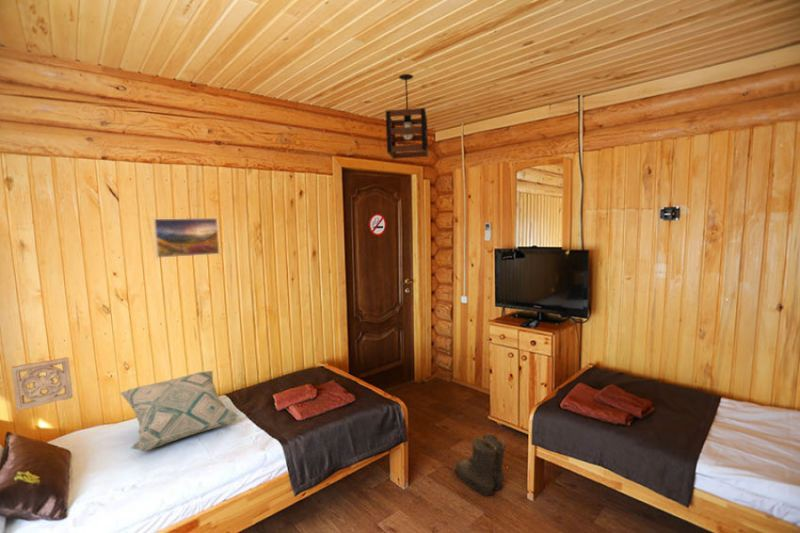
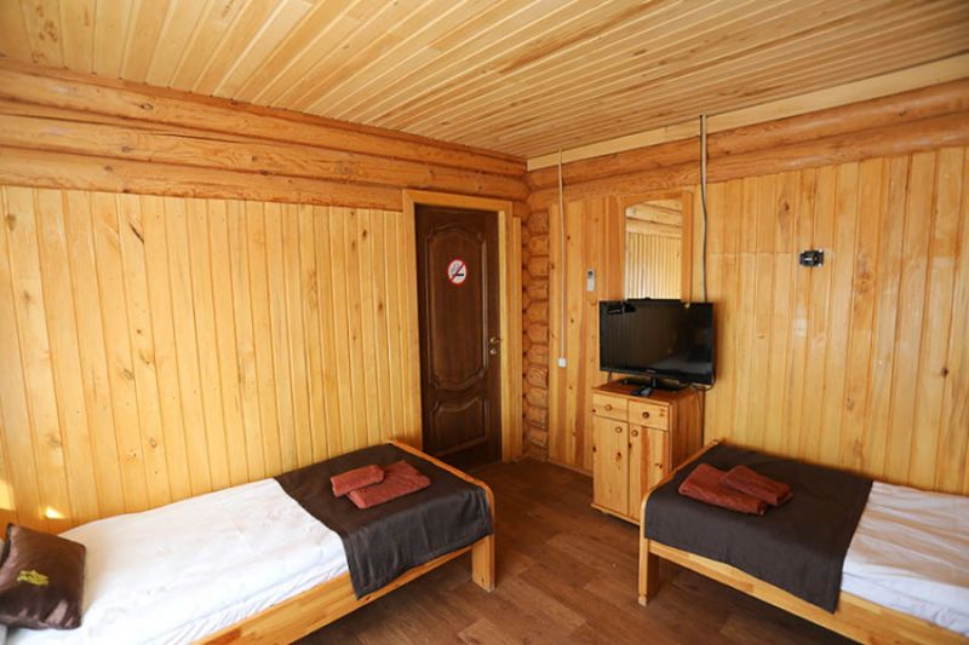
- wall ornament [10,356,74,412]
- boots [452,433,507,497]
- decorative pillow [119,370,240,452]
- pendant light [385,73,429,160]
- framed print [152,217,221,259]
